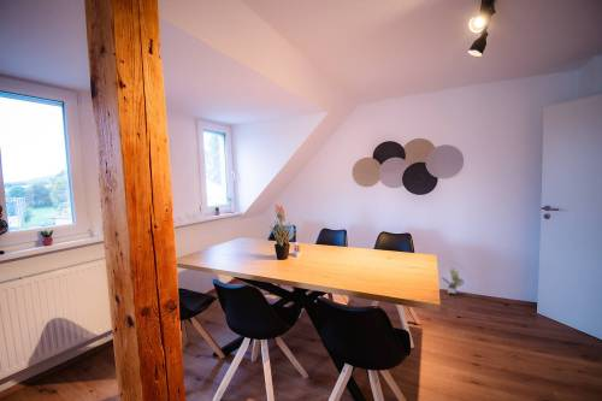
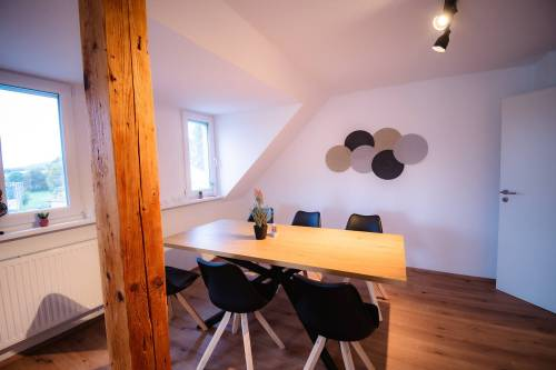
- potted plant [439,267,466,295]
